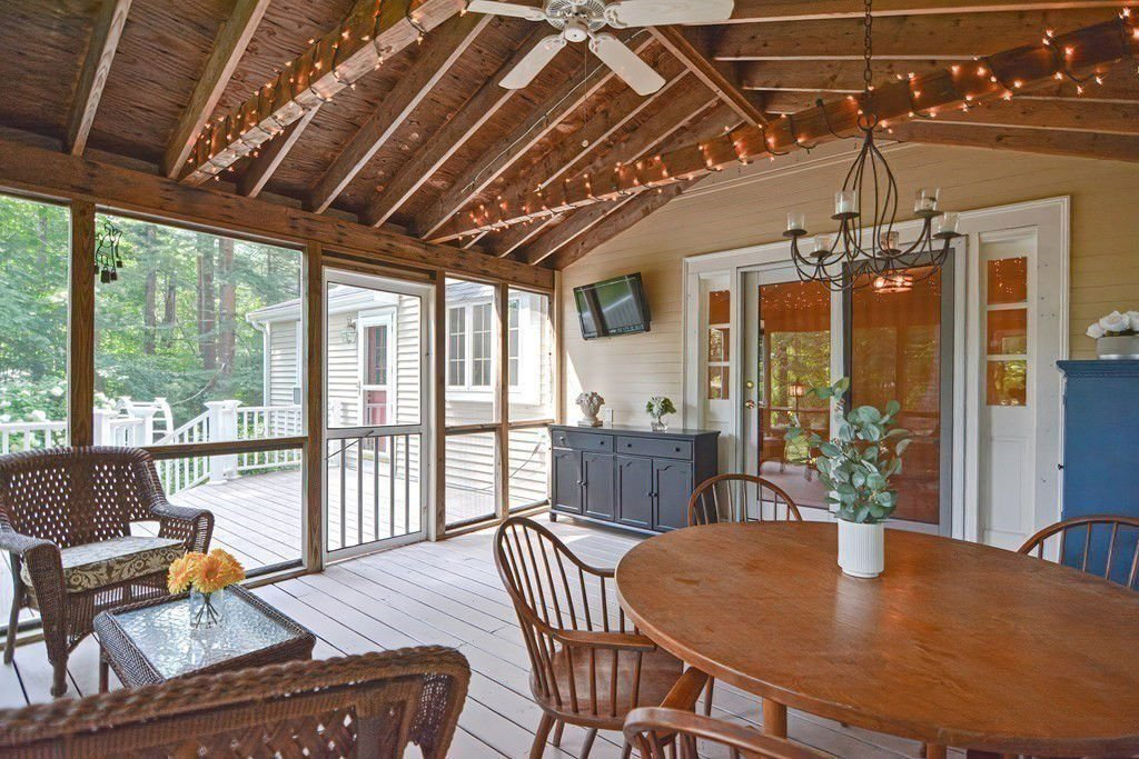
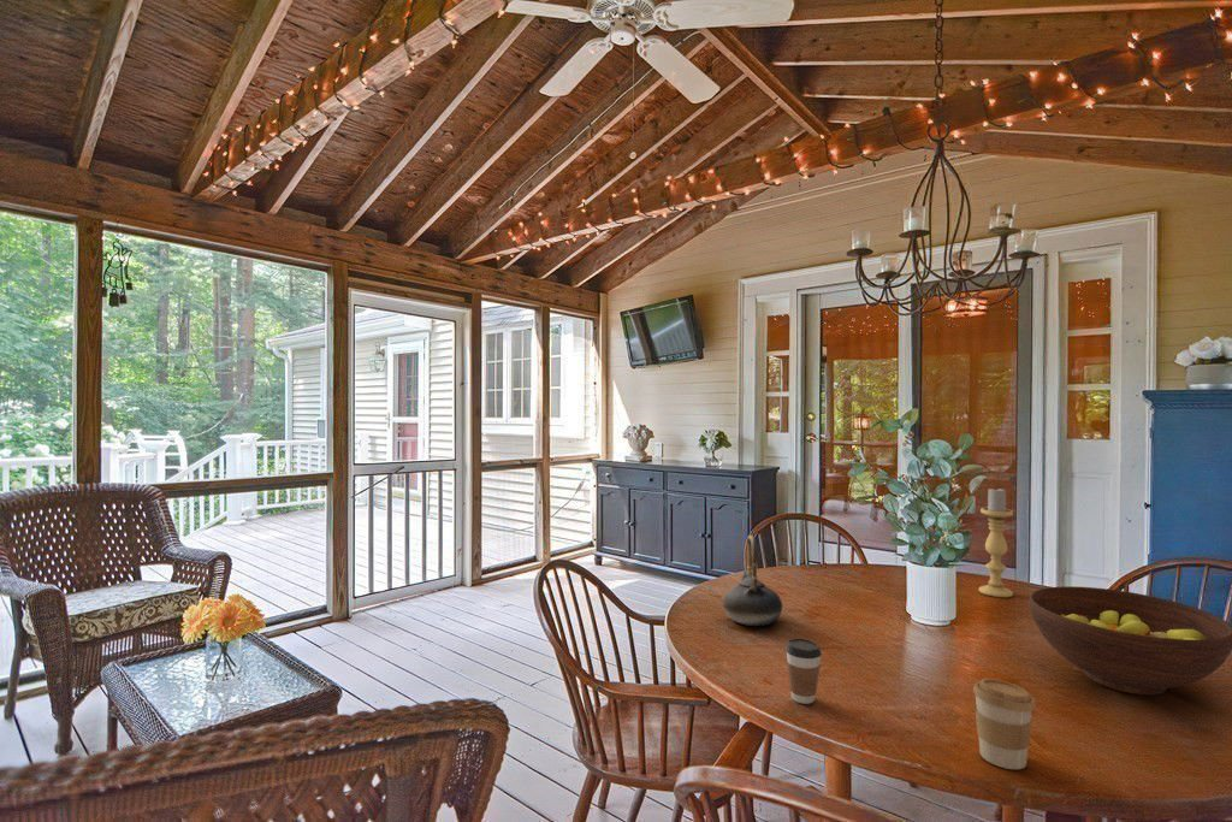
+ coffee cup [972,678,1037,770]
+ fruit bowl [1029,585,1232,696]
+ teapot [722,534,783,627]
+ candle holder [978,486,1014,598]
+ coffee cup [784,637,823,705]
